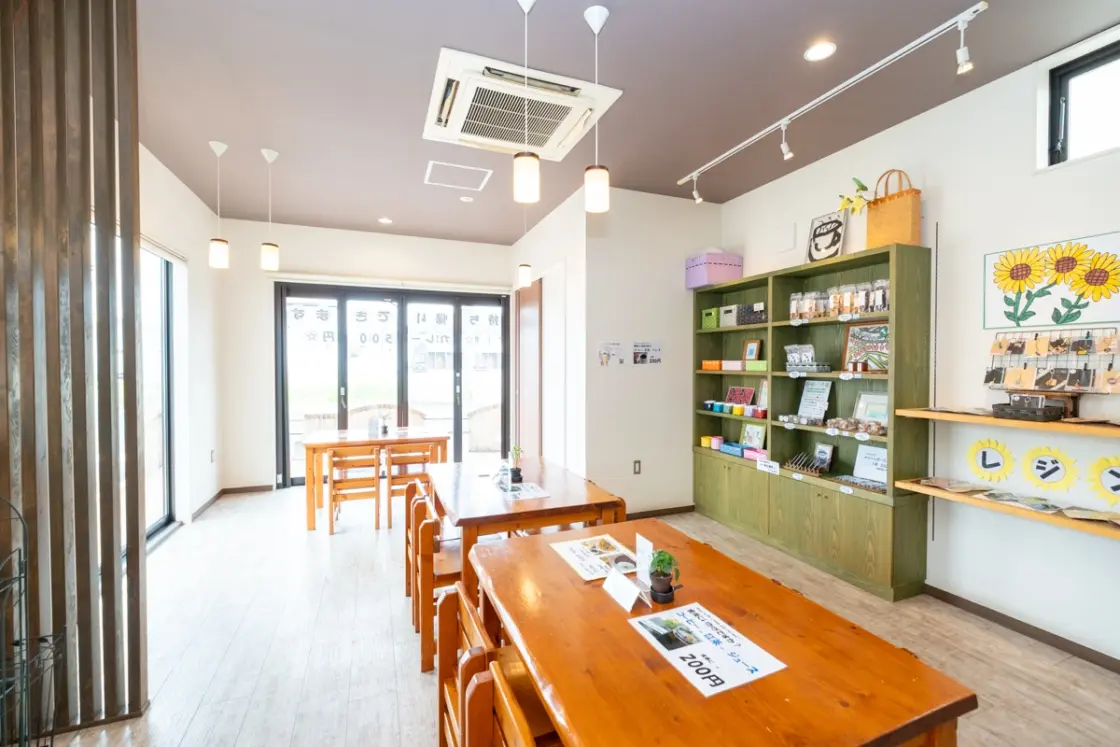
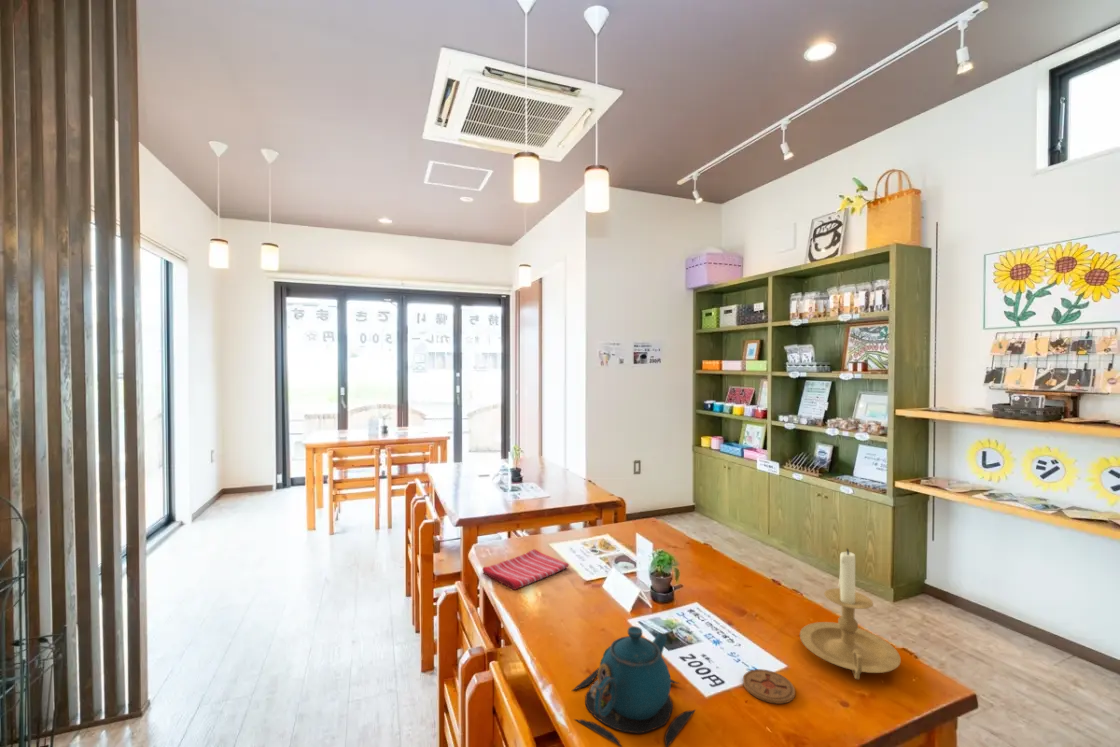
+ coaster [742,668,796,705]
+ dish towel [481,548,570,591]
+ teapot [572,625,697,747]
+ candle holder [799,547,902,681]
